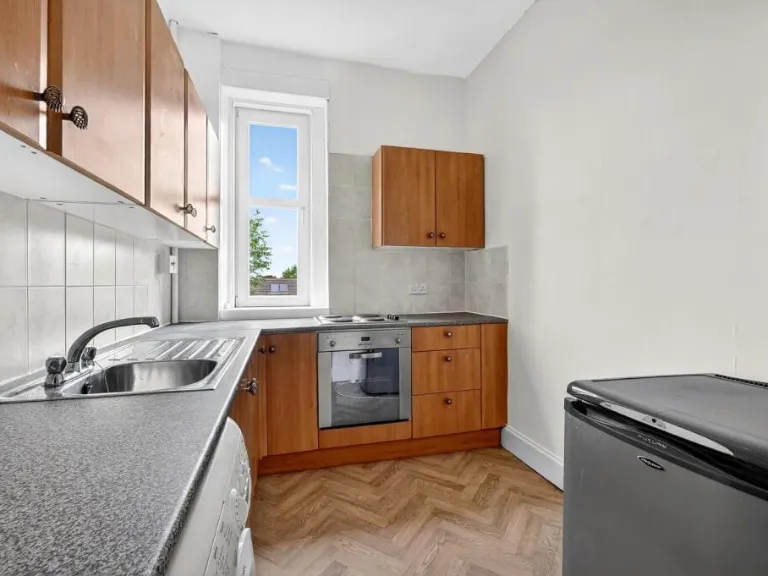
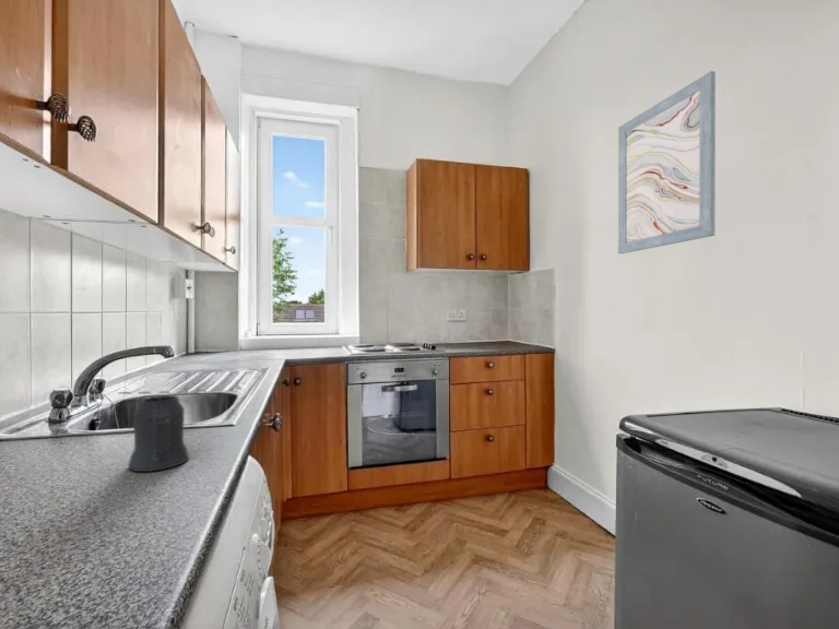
+ wall art [617,70,717,254]
+ mug [127,394,190,473]
